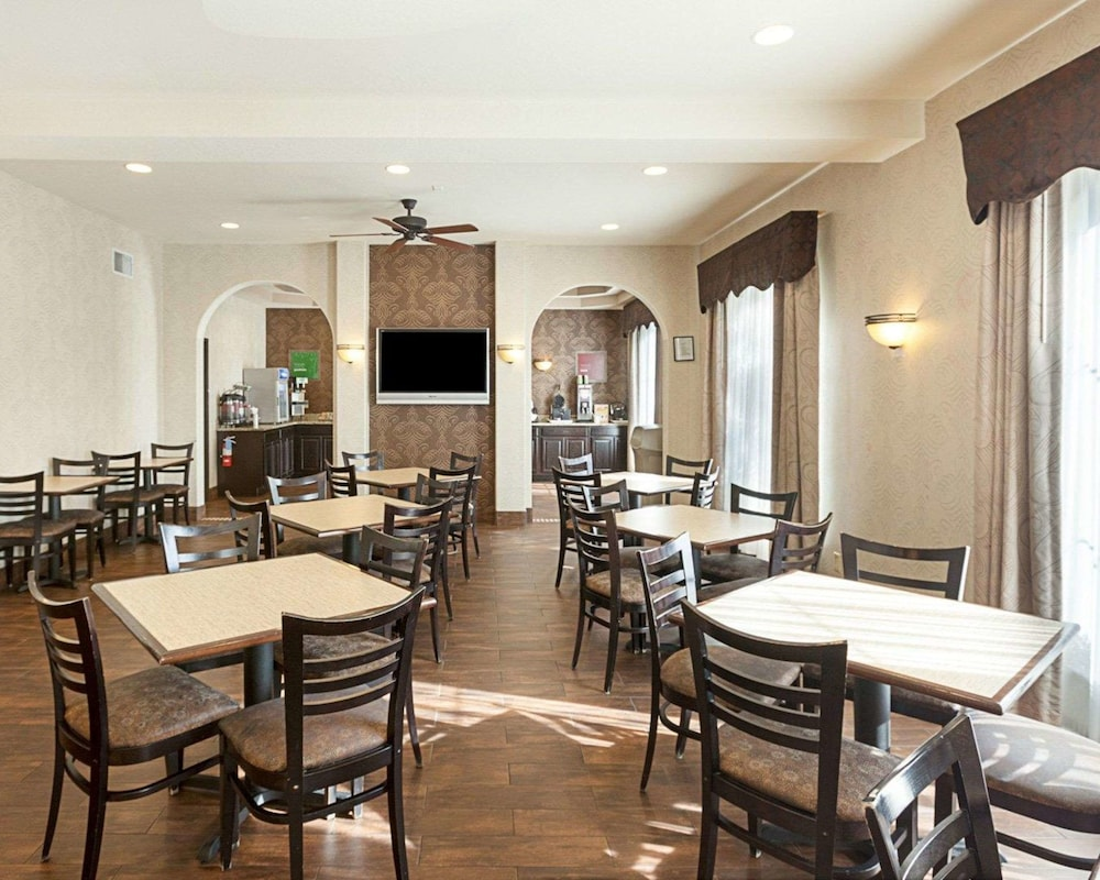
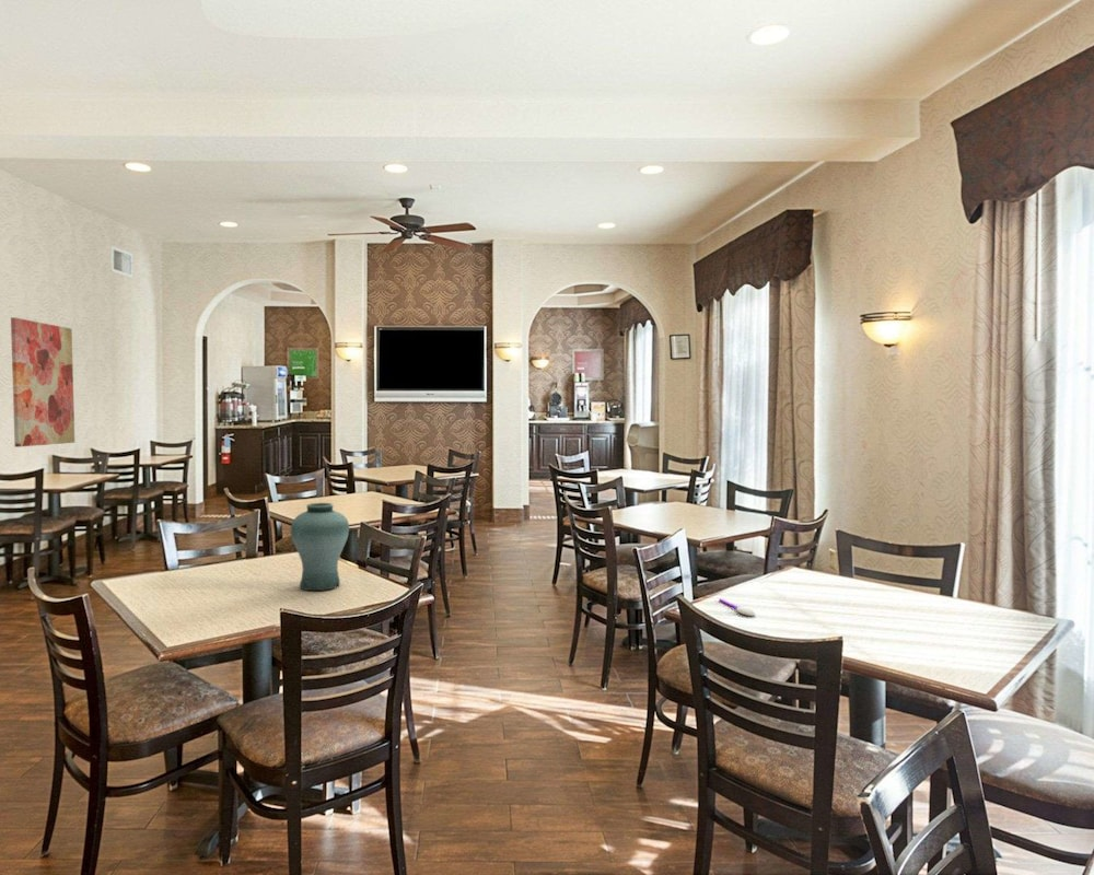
+ vase [290,502,350,592]
+ spoon [718,597,756,617]
+ wall art [10,316,75,448]
